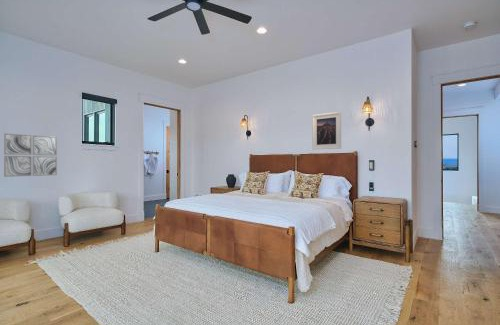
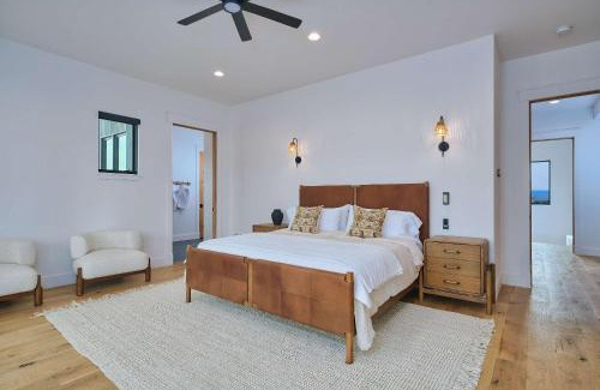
- wall art [3,132,58,178]
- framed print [311,111,342,151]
